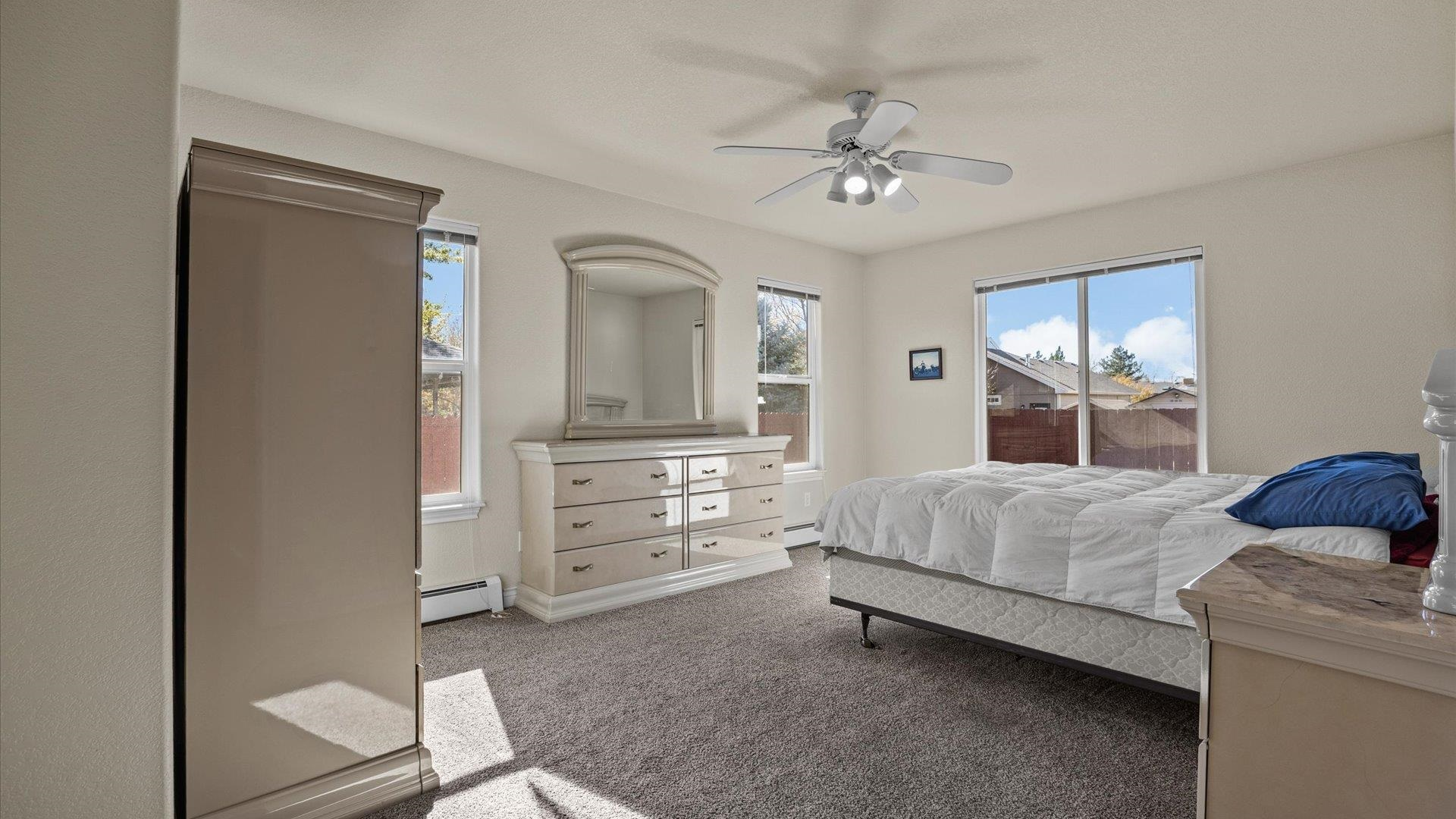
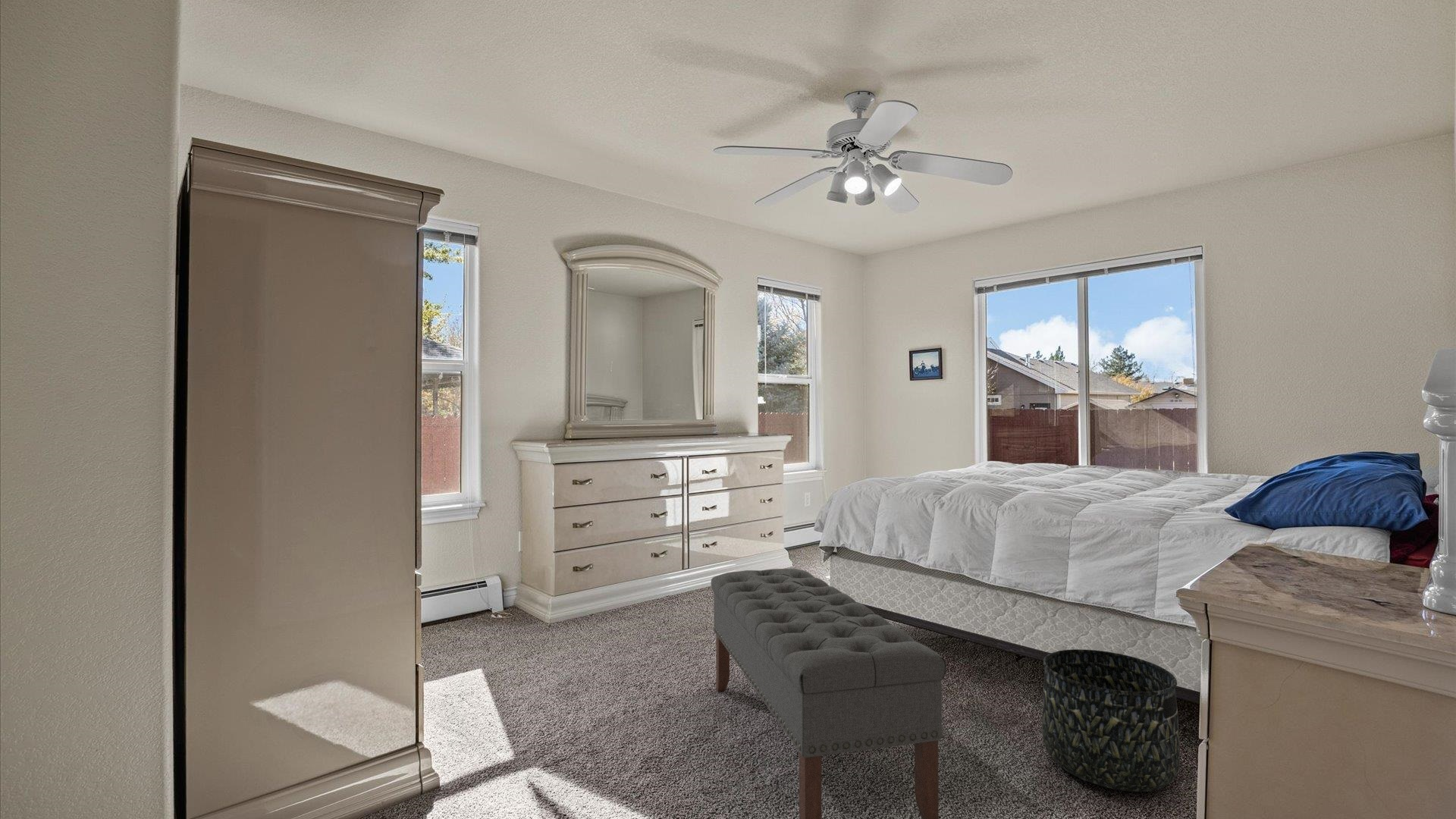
+ basket [1041,648,1181,792]
+ bench [711,568,947,819]
